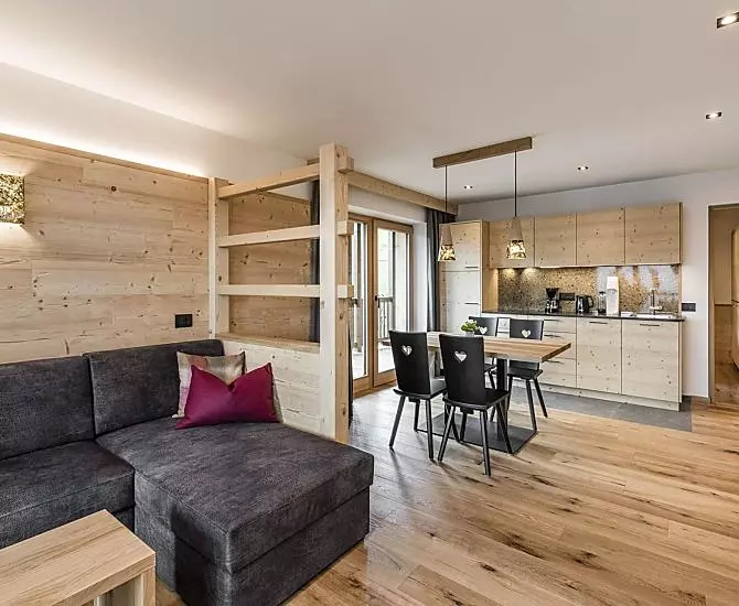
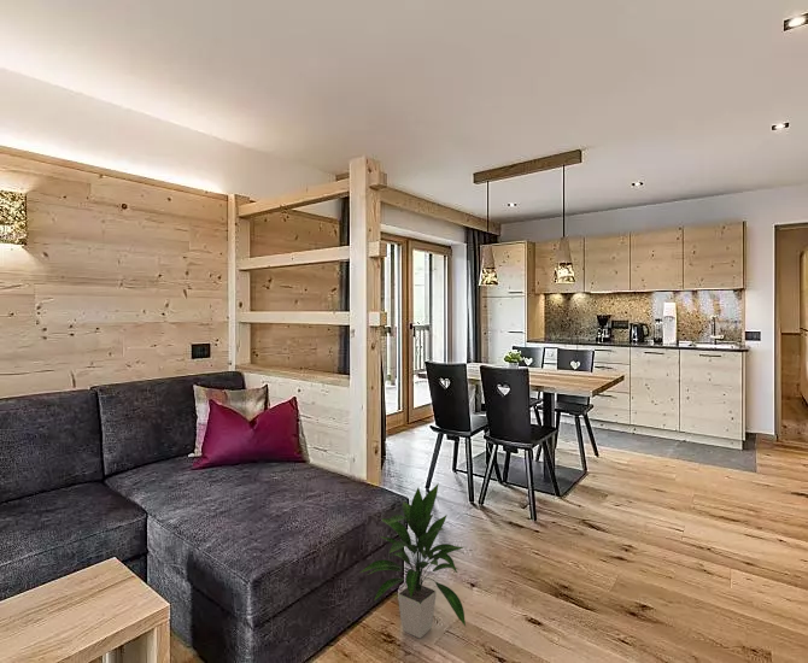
+ indoor plant [359,482,467,639]
